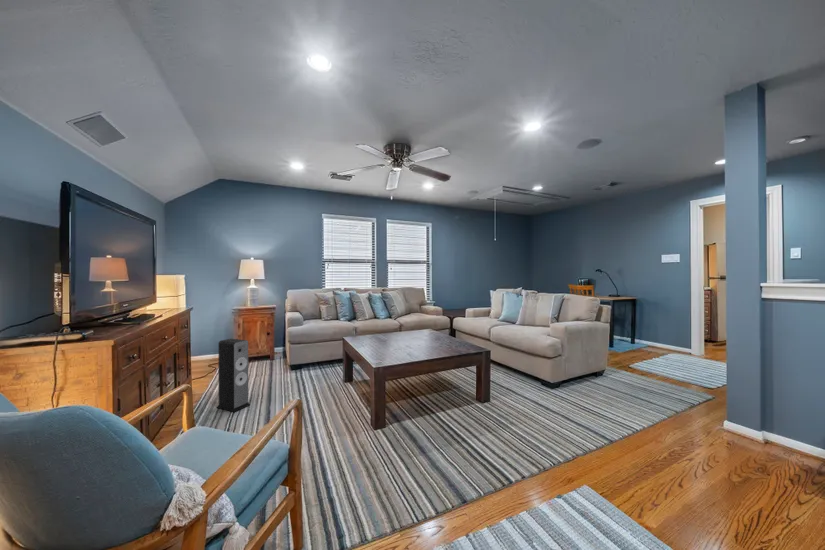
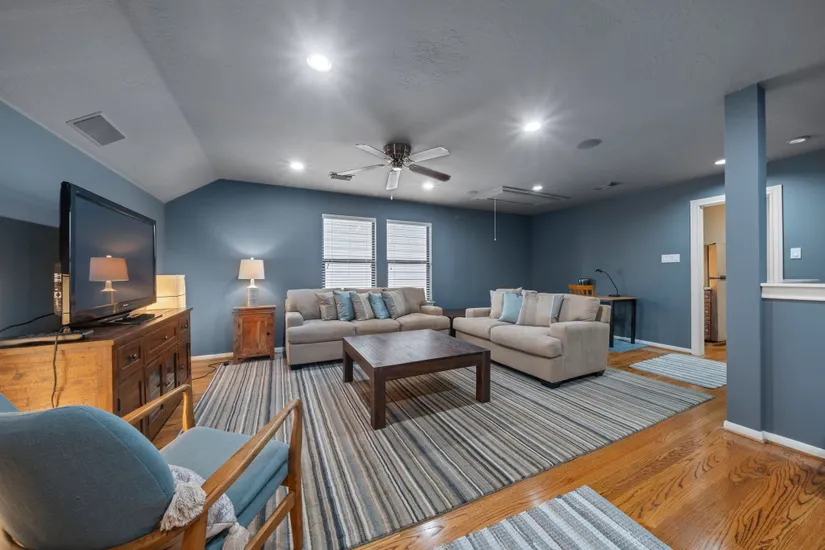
- speaker [215,338,251,413]
